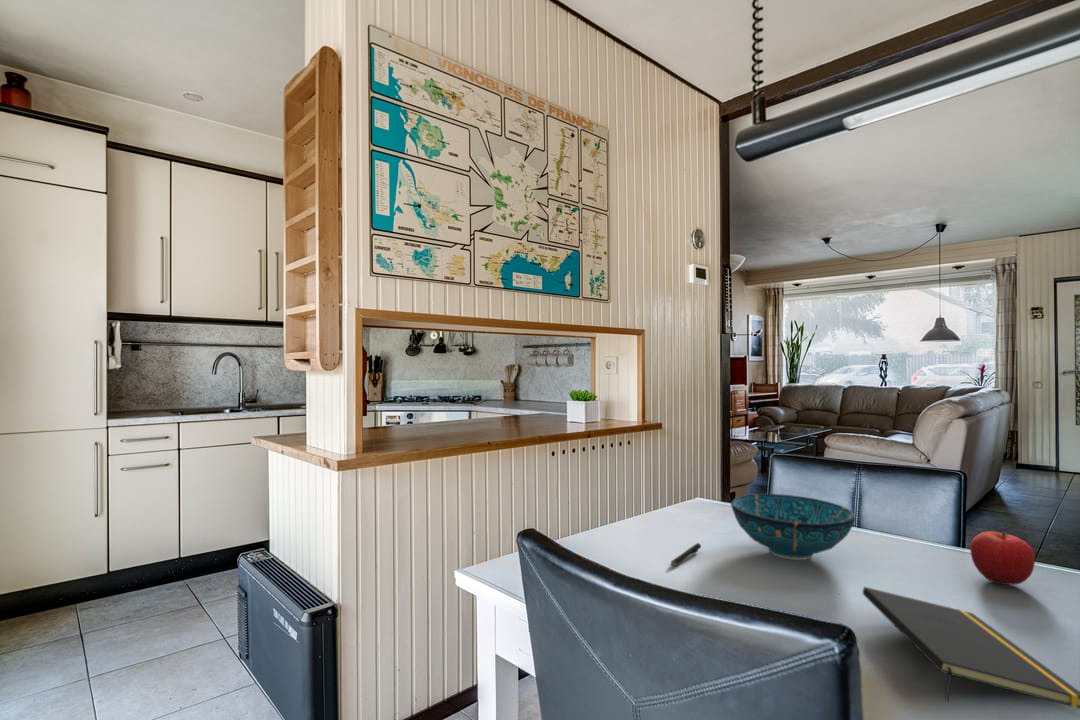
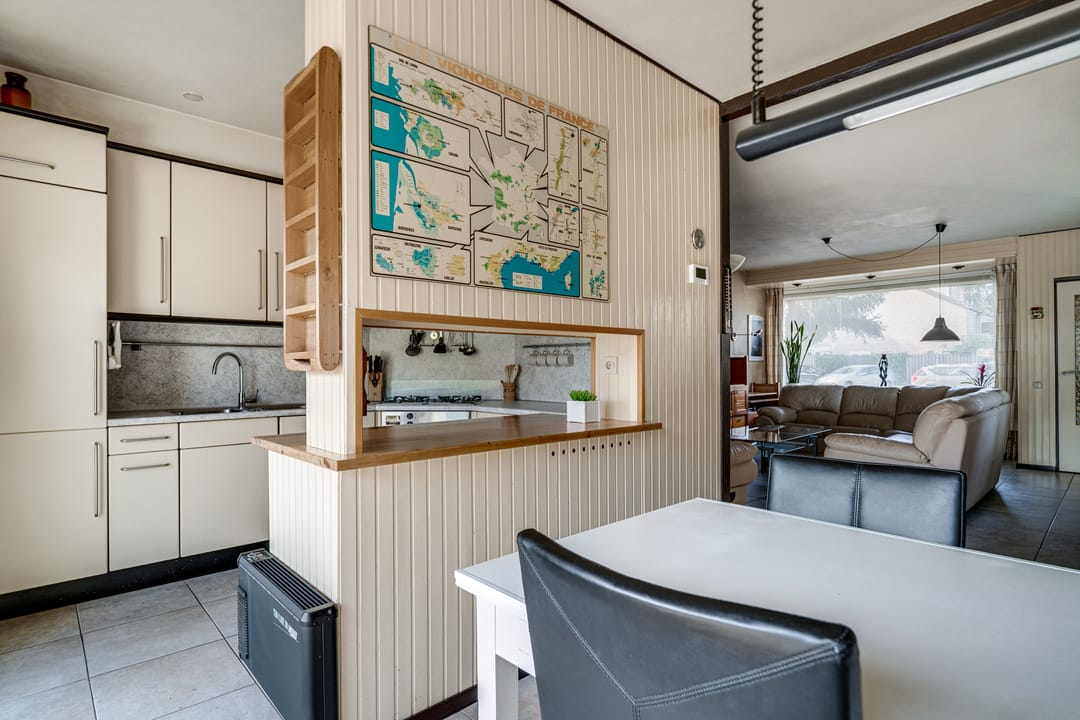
- fruit [969,530,1036,586]
- decorative bowl [730,493,856,561]
- notepad [862,586,1080,709]
- pen [669,542,702,567]
